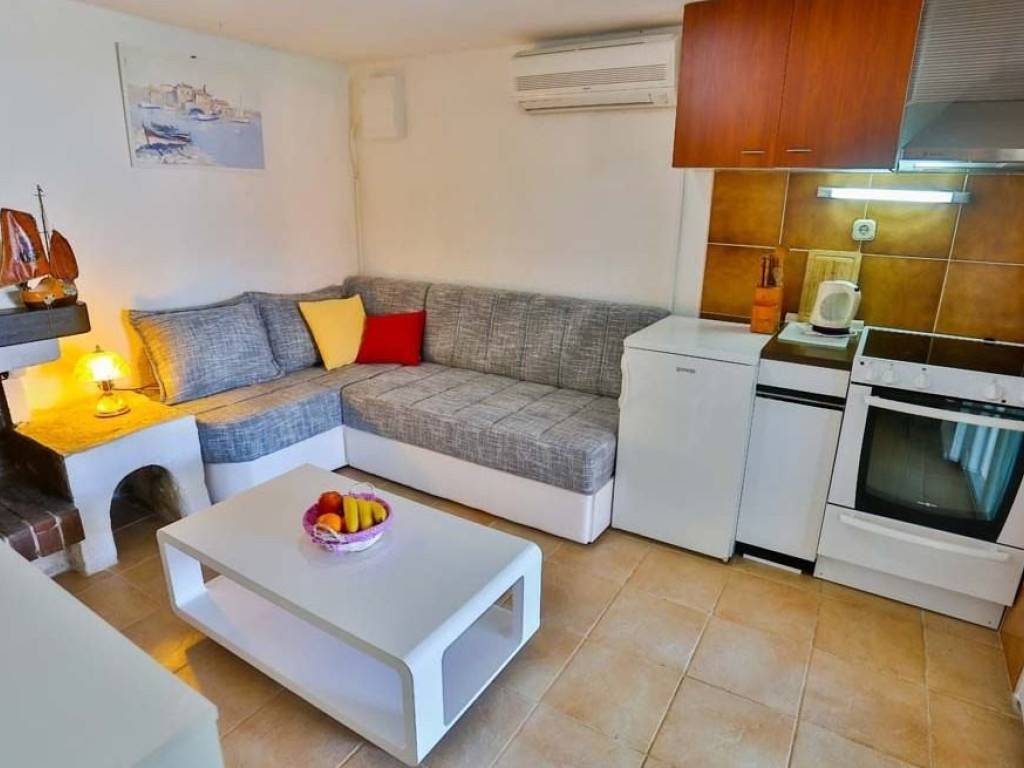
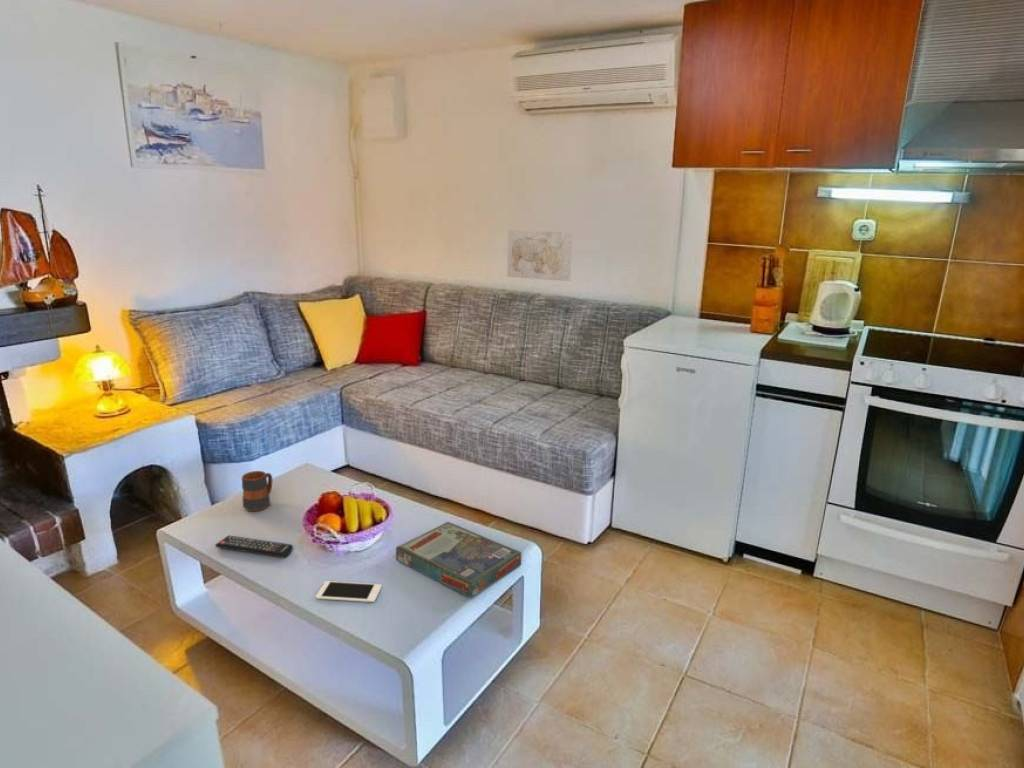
+ mug [241,470,273,512]
+ cell phone [315,580,383,603]
+ board game [395,521,522,599]
+ remote control [214,535,294,559]
+ wall art [506,230,573,282]
